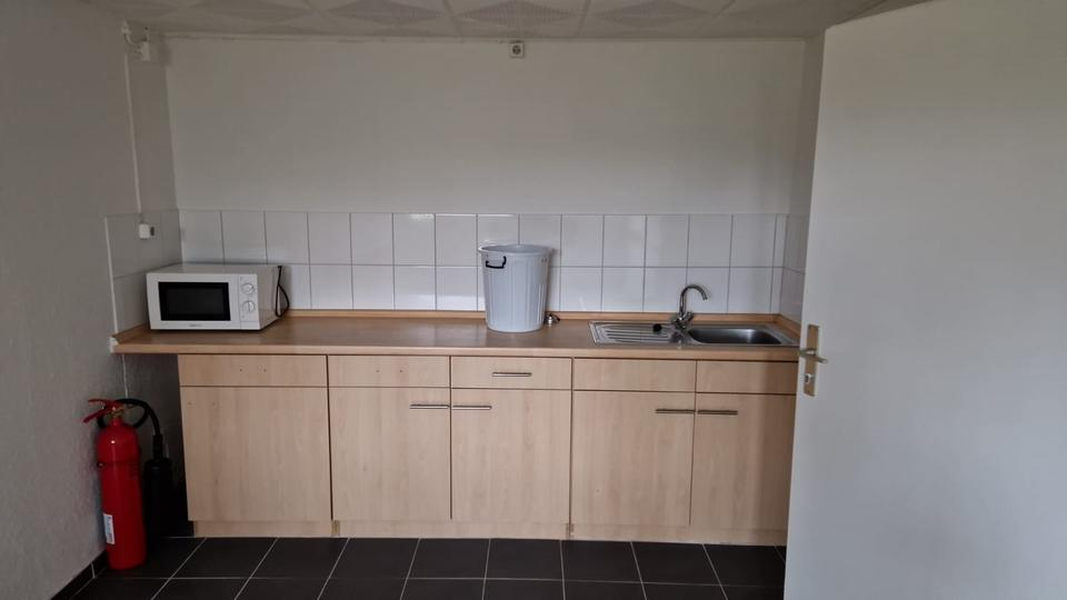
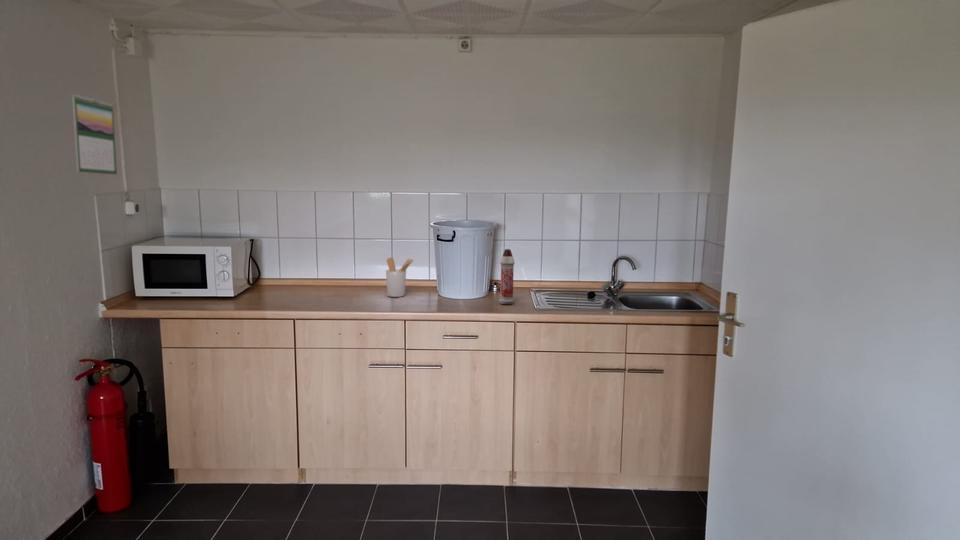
+ spray bottle [498,248,516,305]
+ calendar [71,94,118,176]
+ utensil holder [385,256,415,298]
